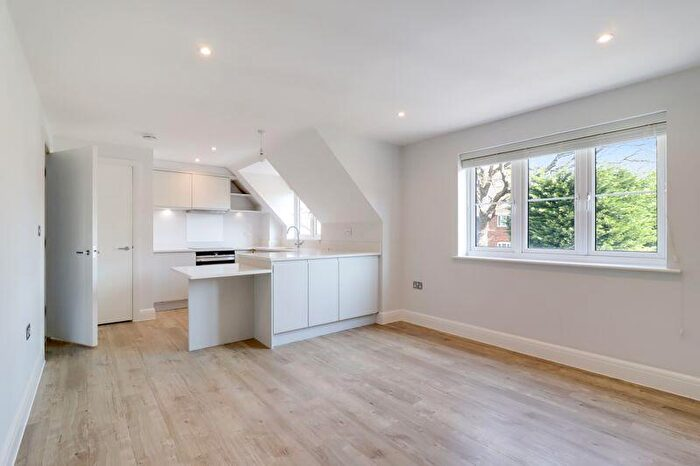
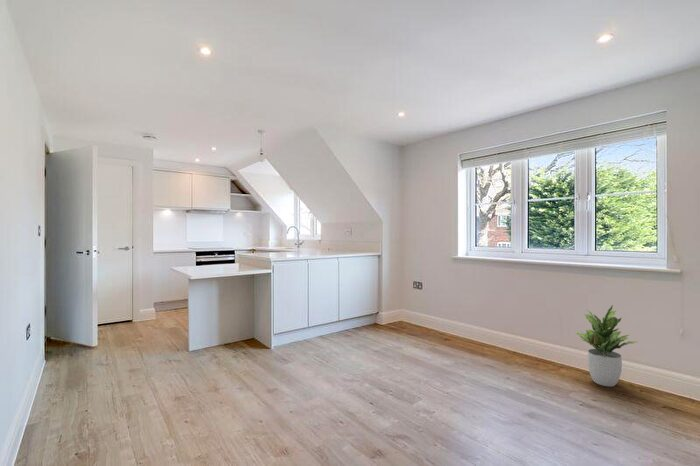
+ potted plant [576,304,638,388]
